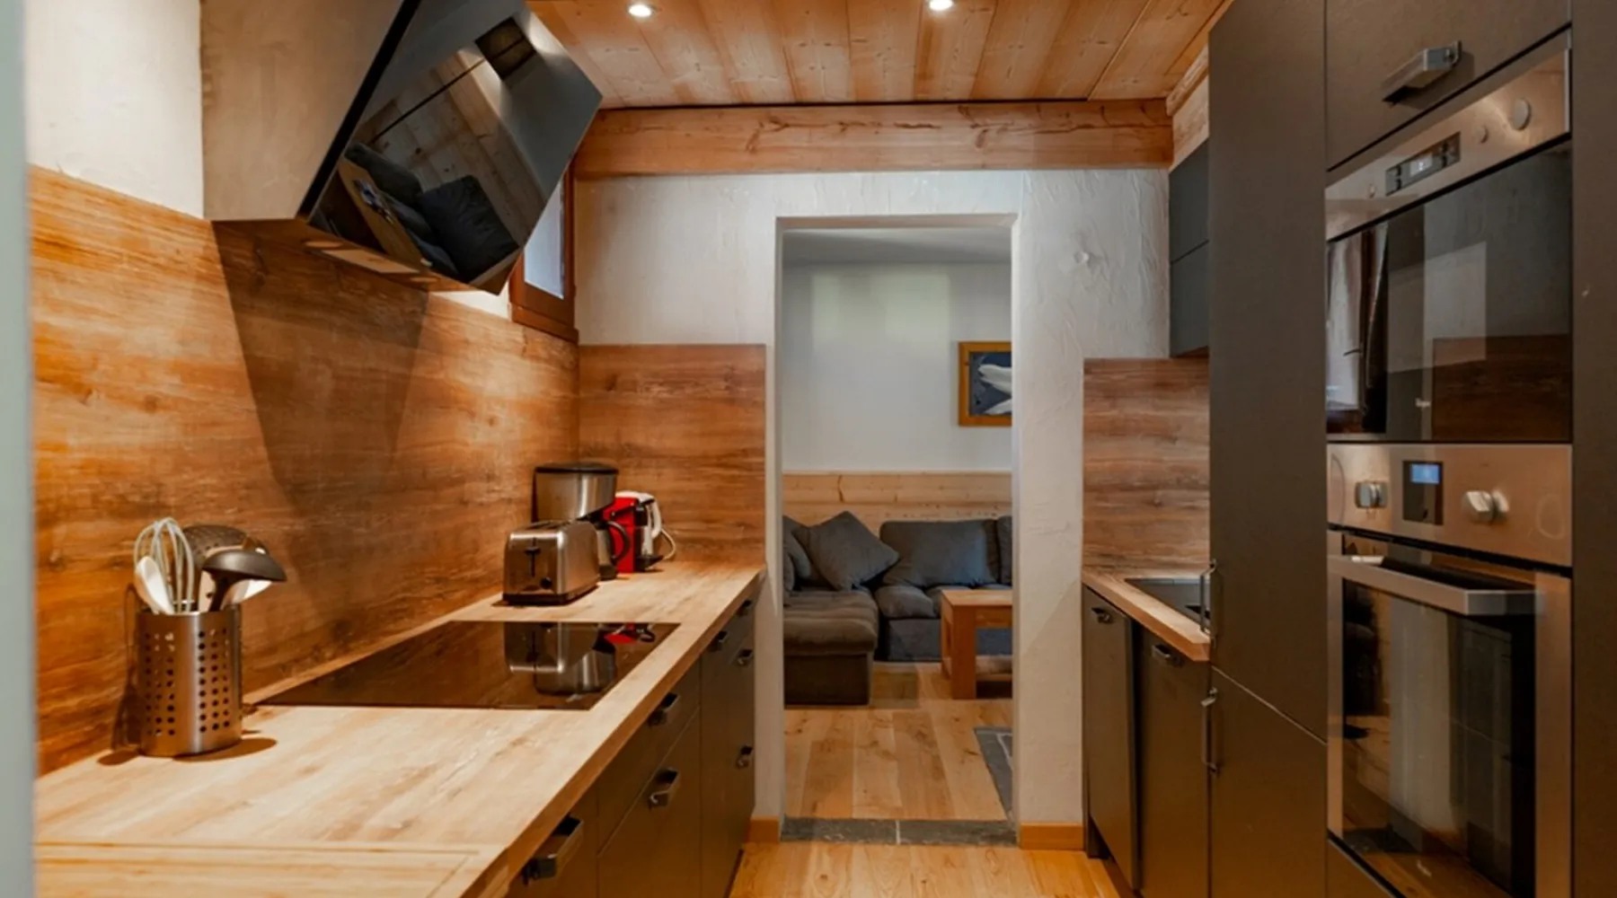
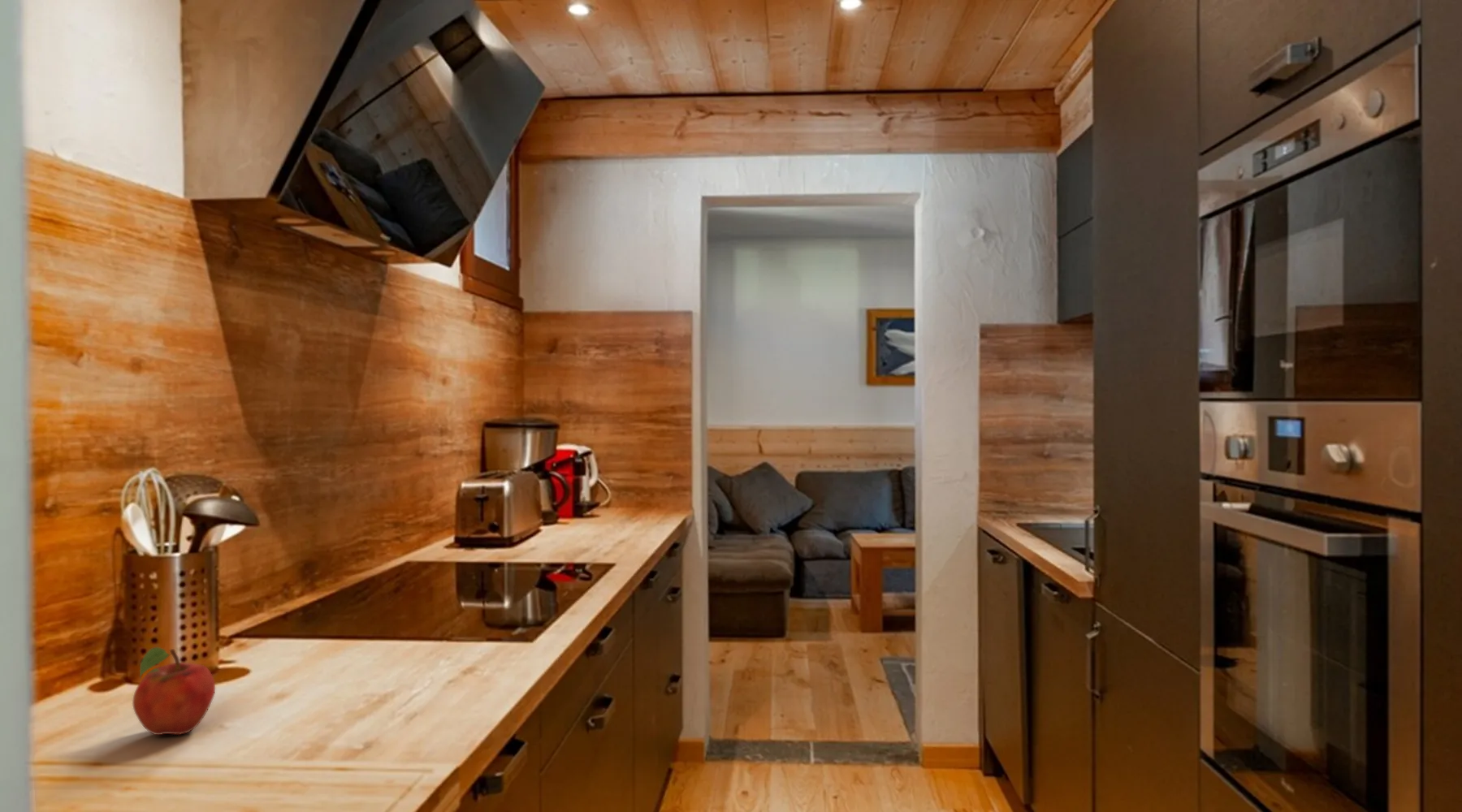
+ fruit [132,646,216,736]
